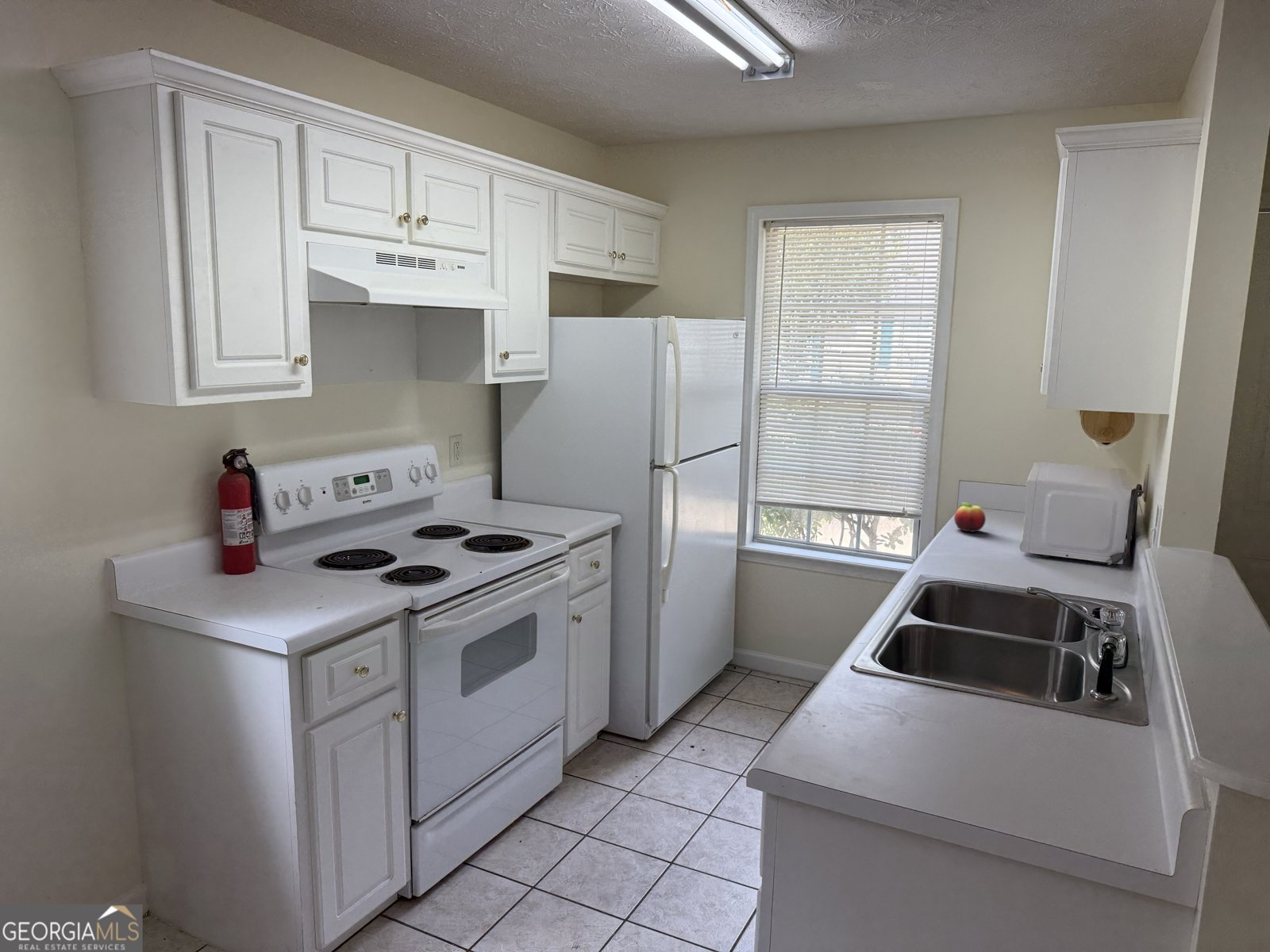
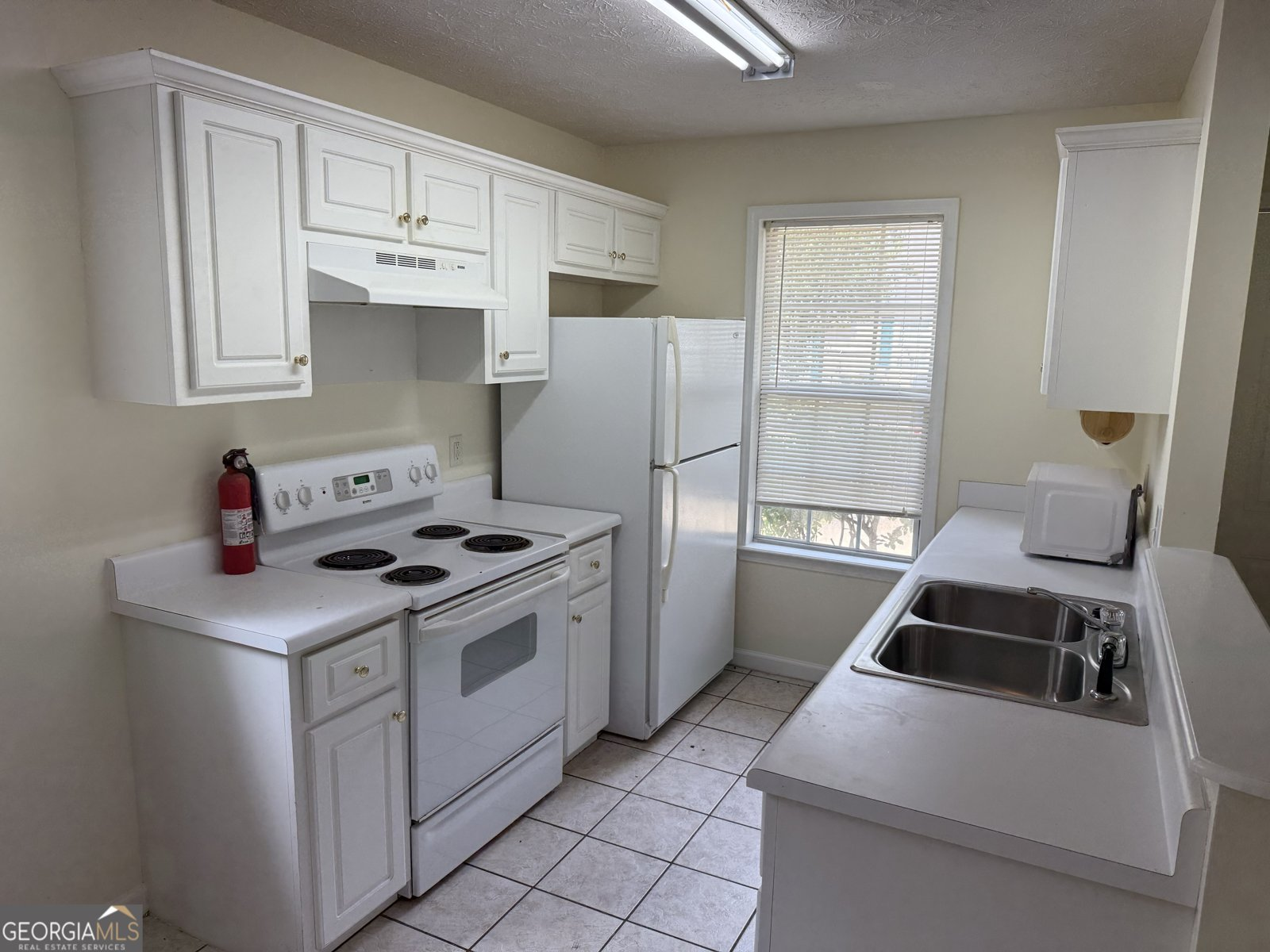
- fruit [953,501,987,533]
